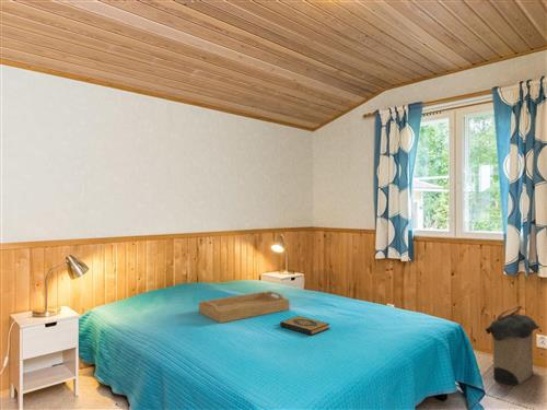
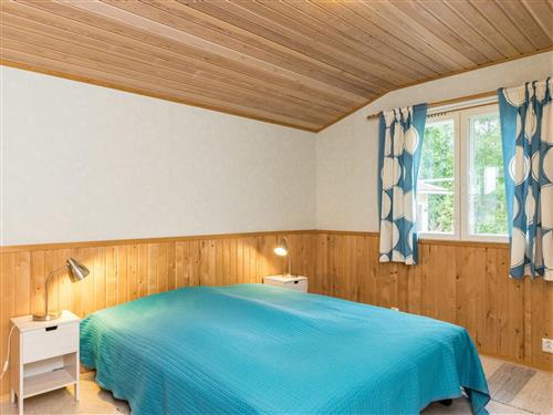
- hardback book [279,315,330,336]
- laundry hamper [485,304,542,387]
- serving tray [198,290,290,325]
